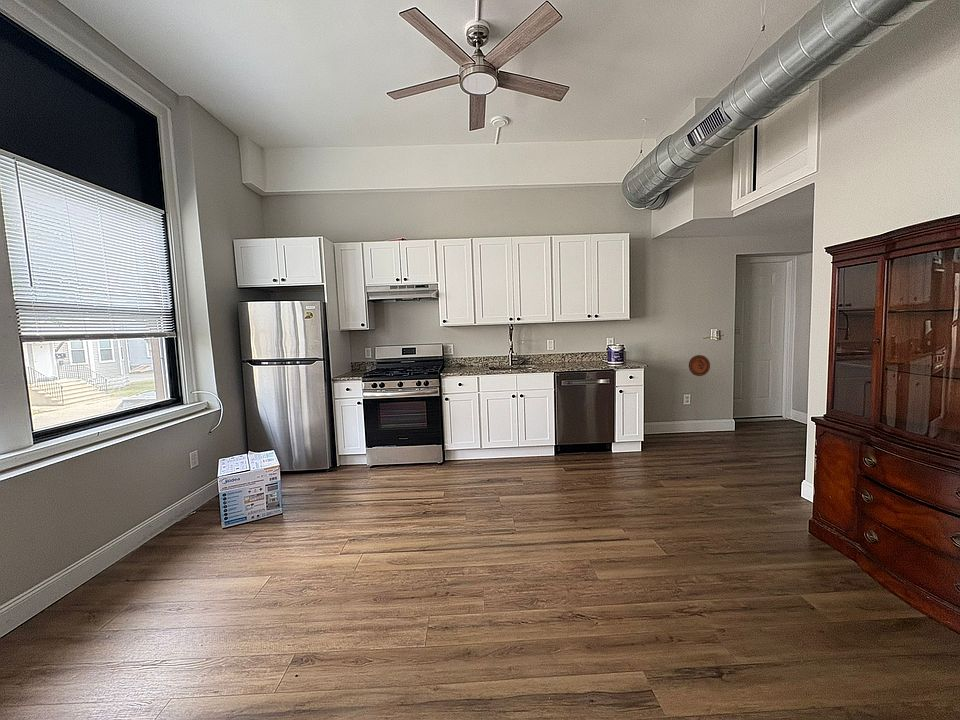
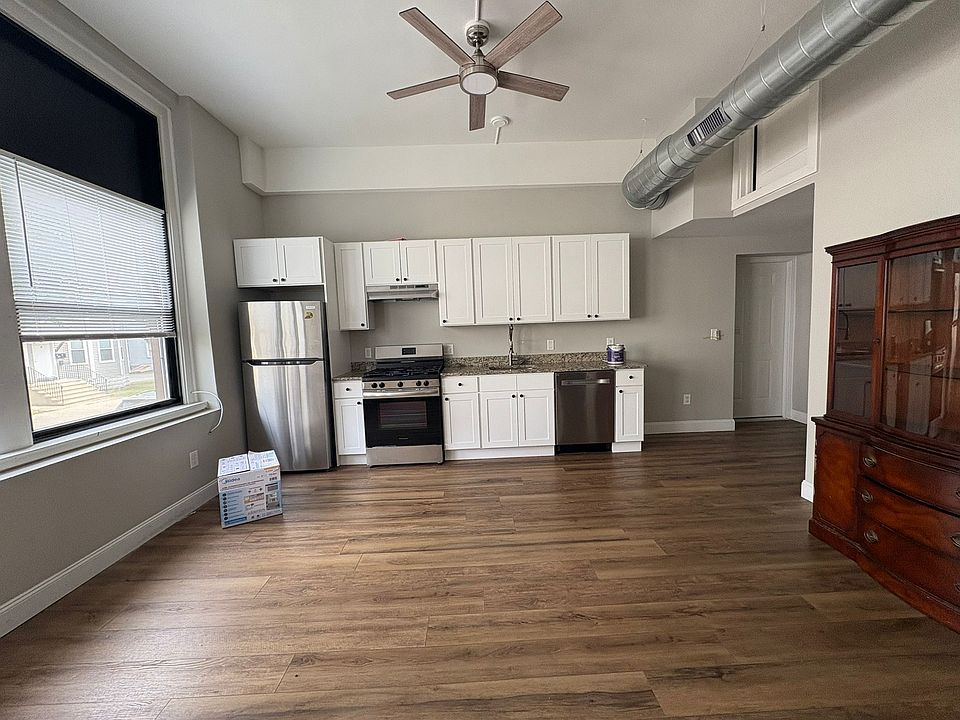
- decorative plate [688,354,711,377]
